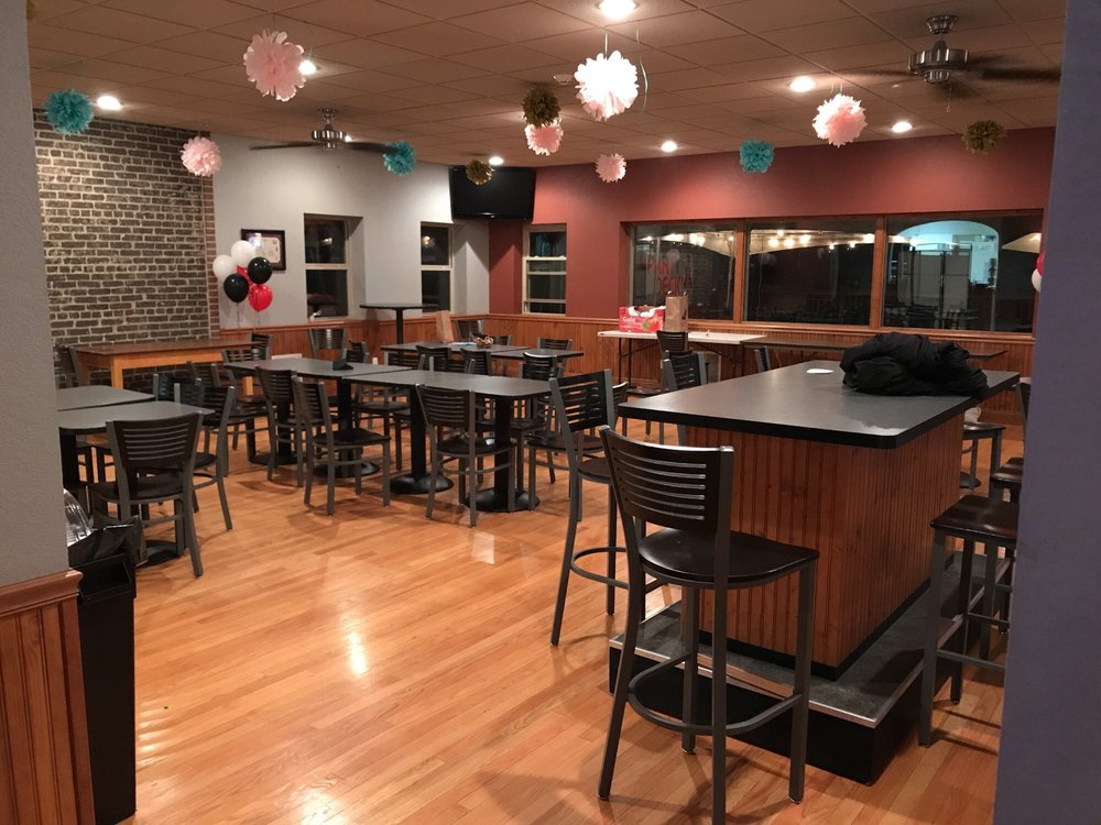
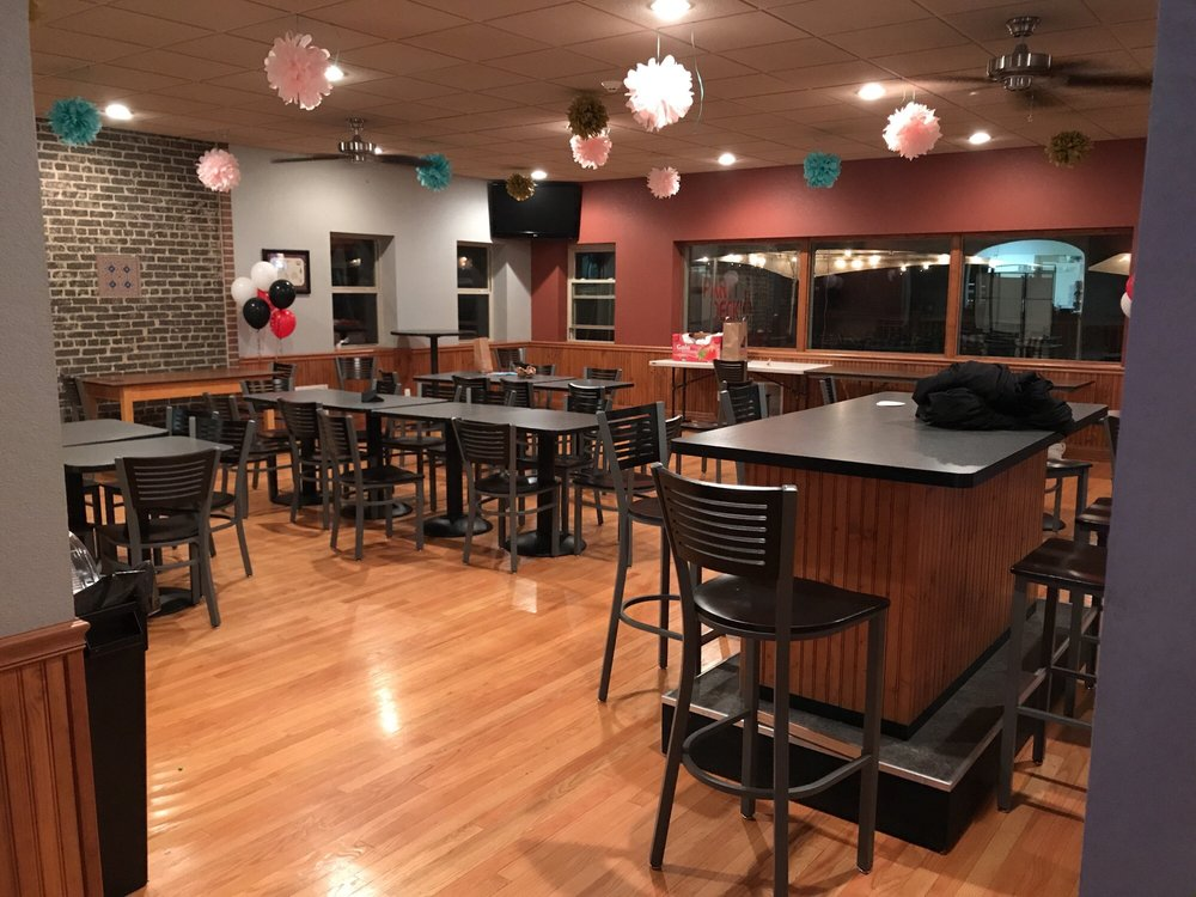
+ wall art [94,254,144,299]
